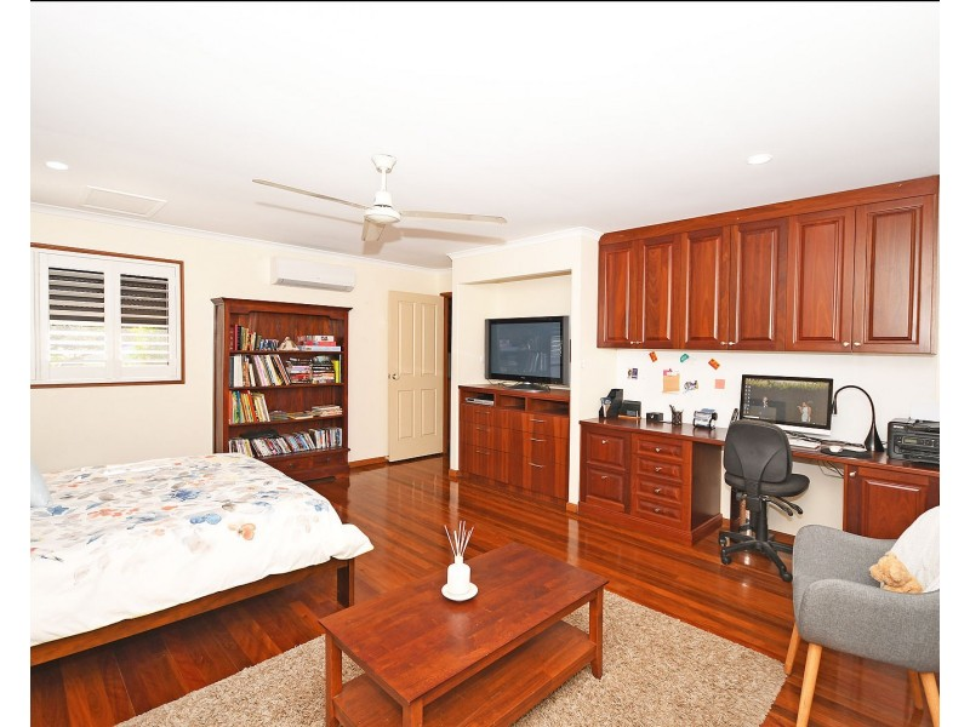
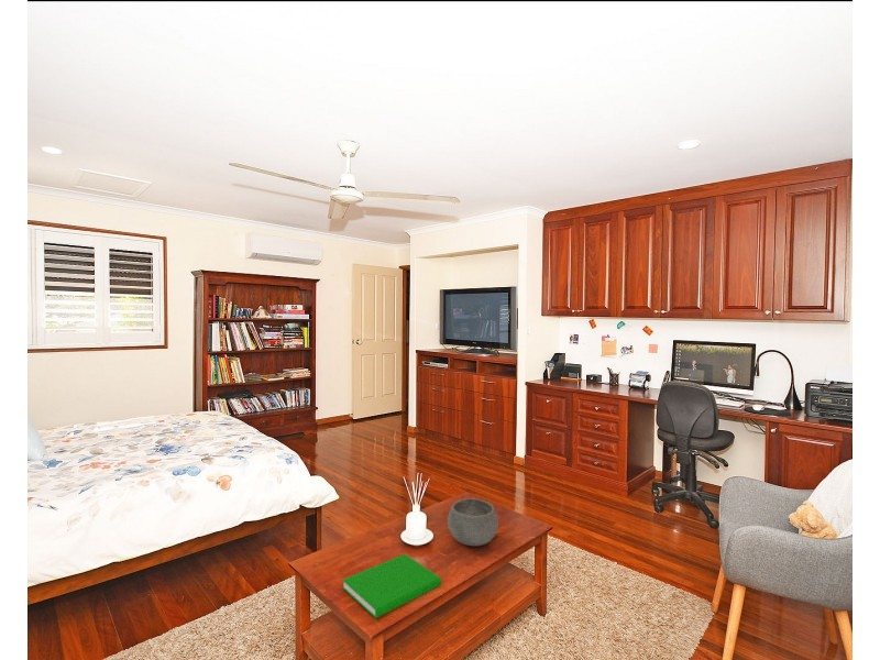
+ book [341,553,442,619]
+ bowl [447,497,499,547]
